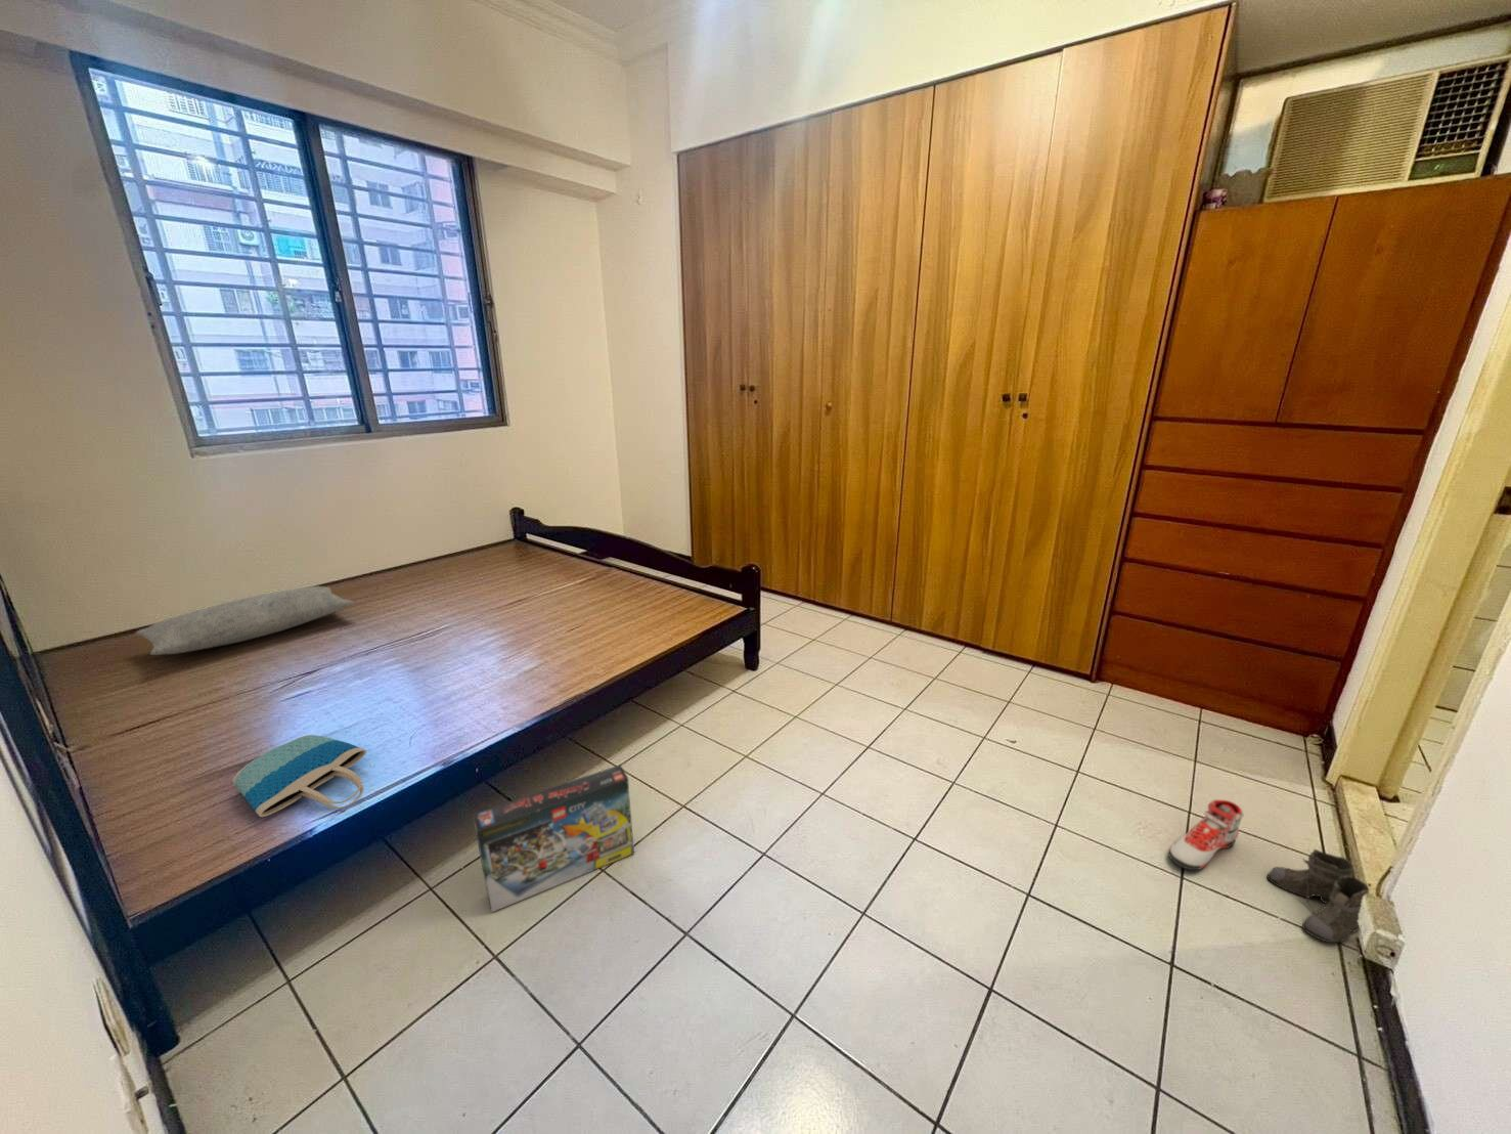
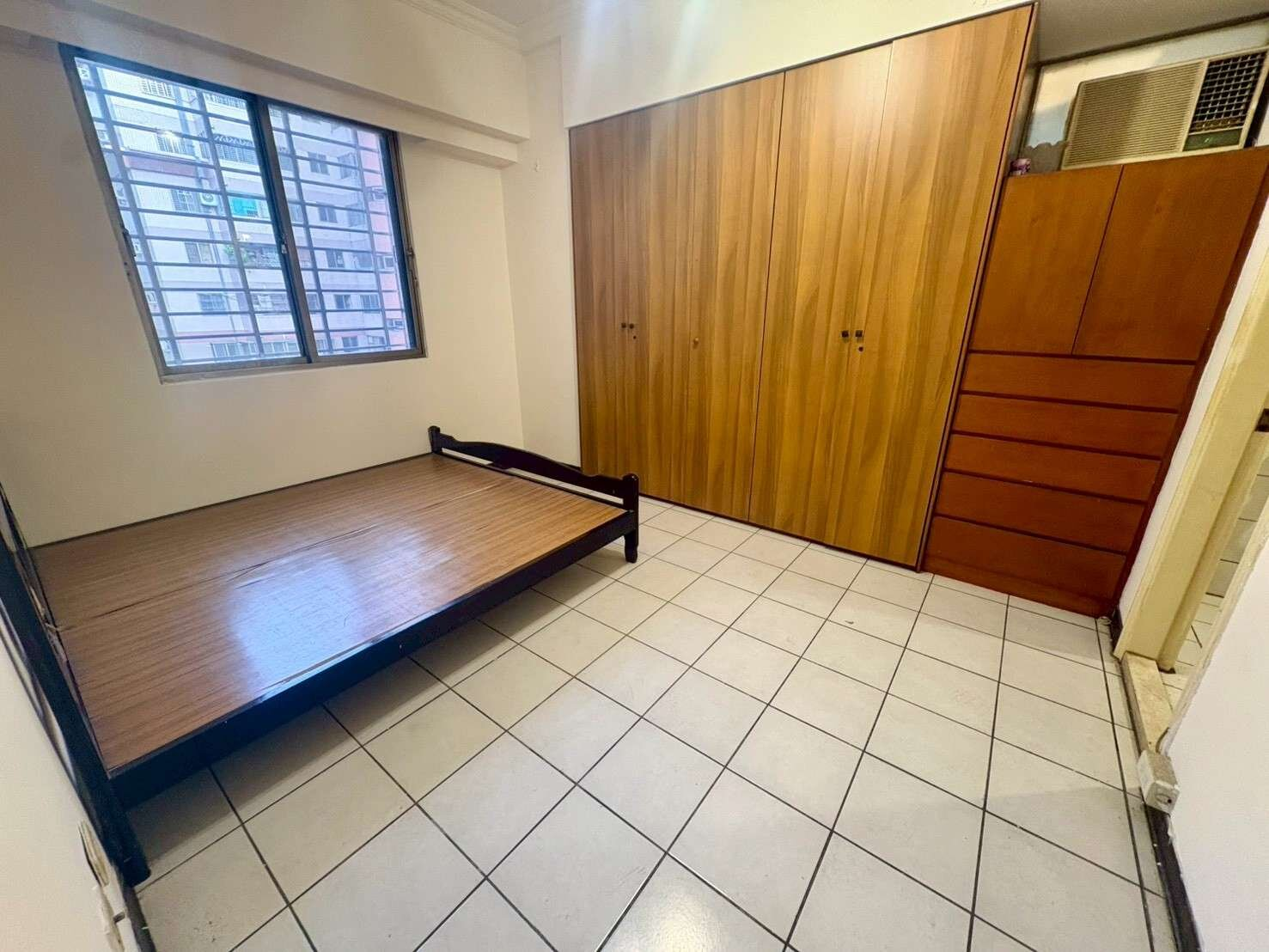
- tote bag [231,734,367,818]
- sneaker [1167,798,1245,871]
- pillow [135,585,355,656]
- box [472,764,636,912]
- boots [1267,848,1370,948]
